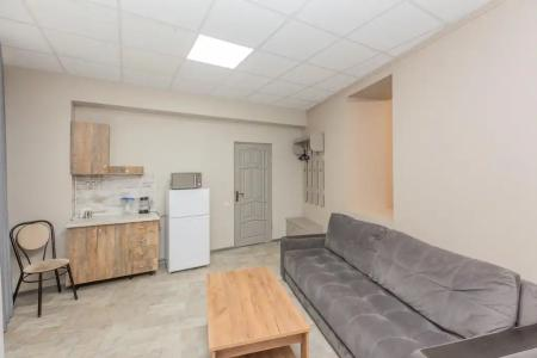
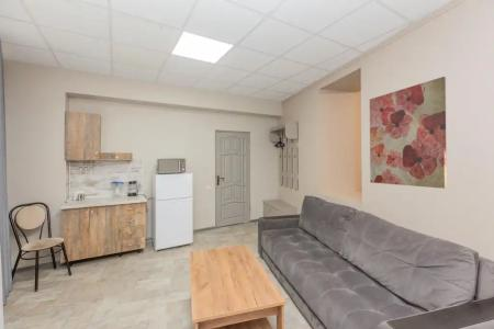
+ wall art [369,76,448,190]
